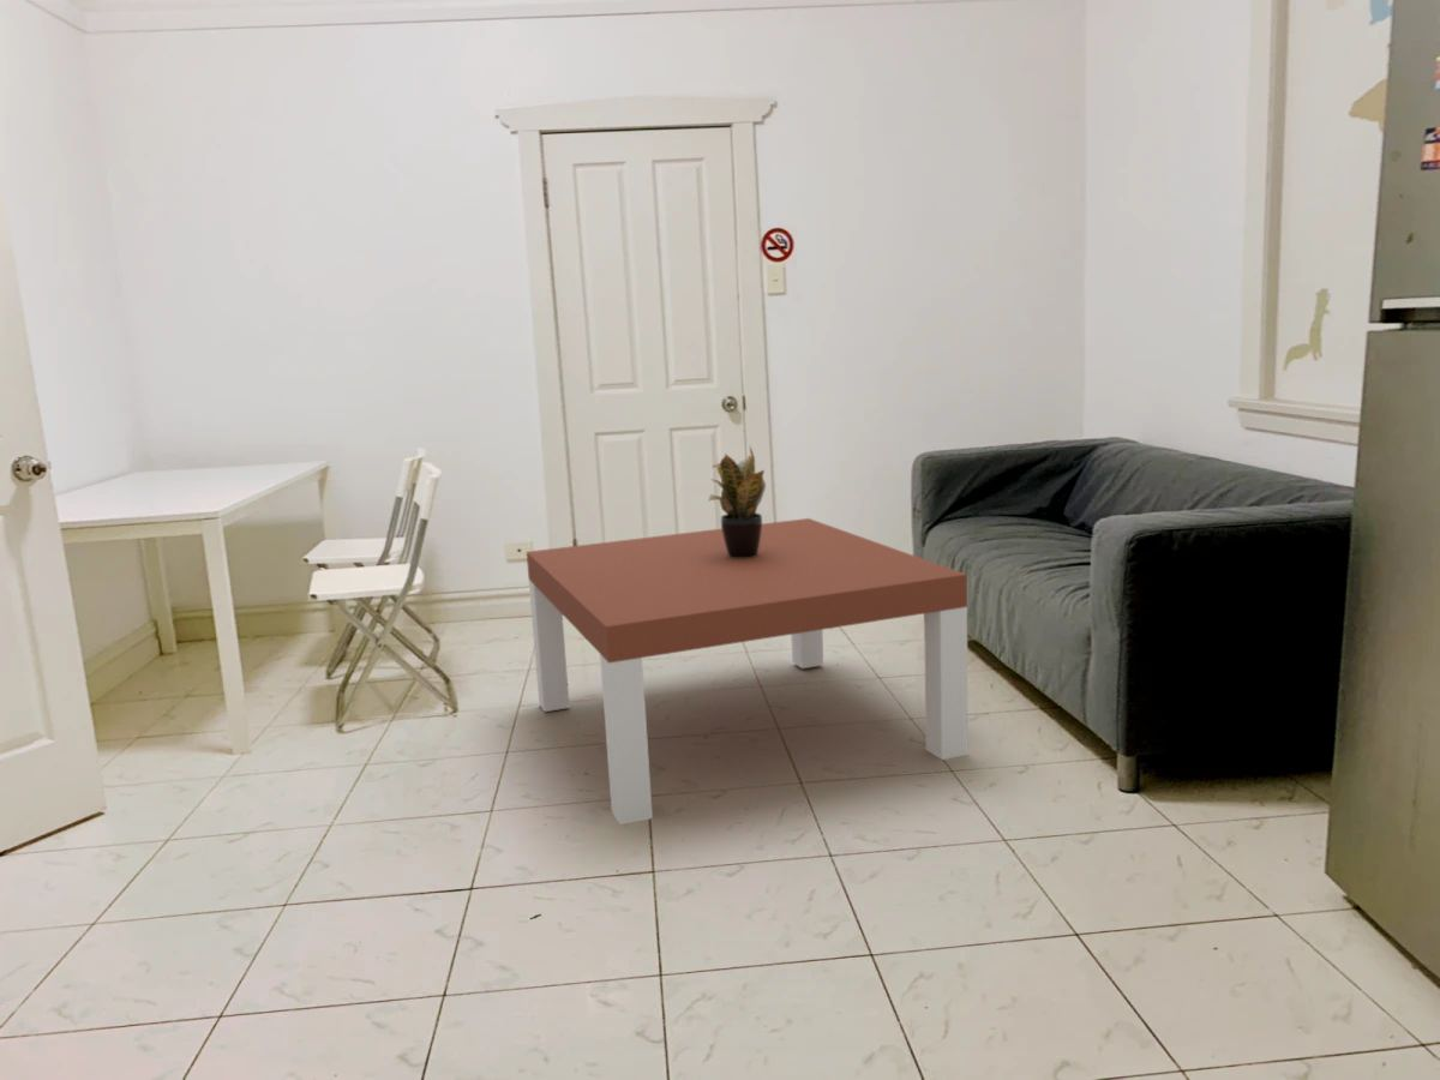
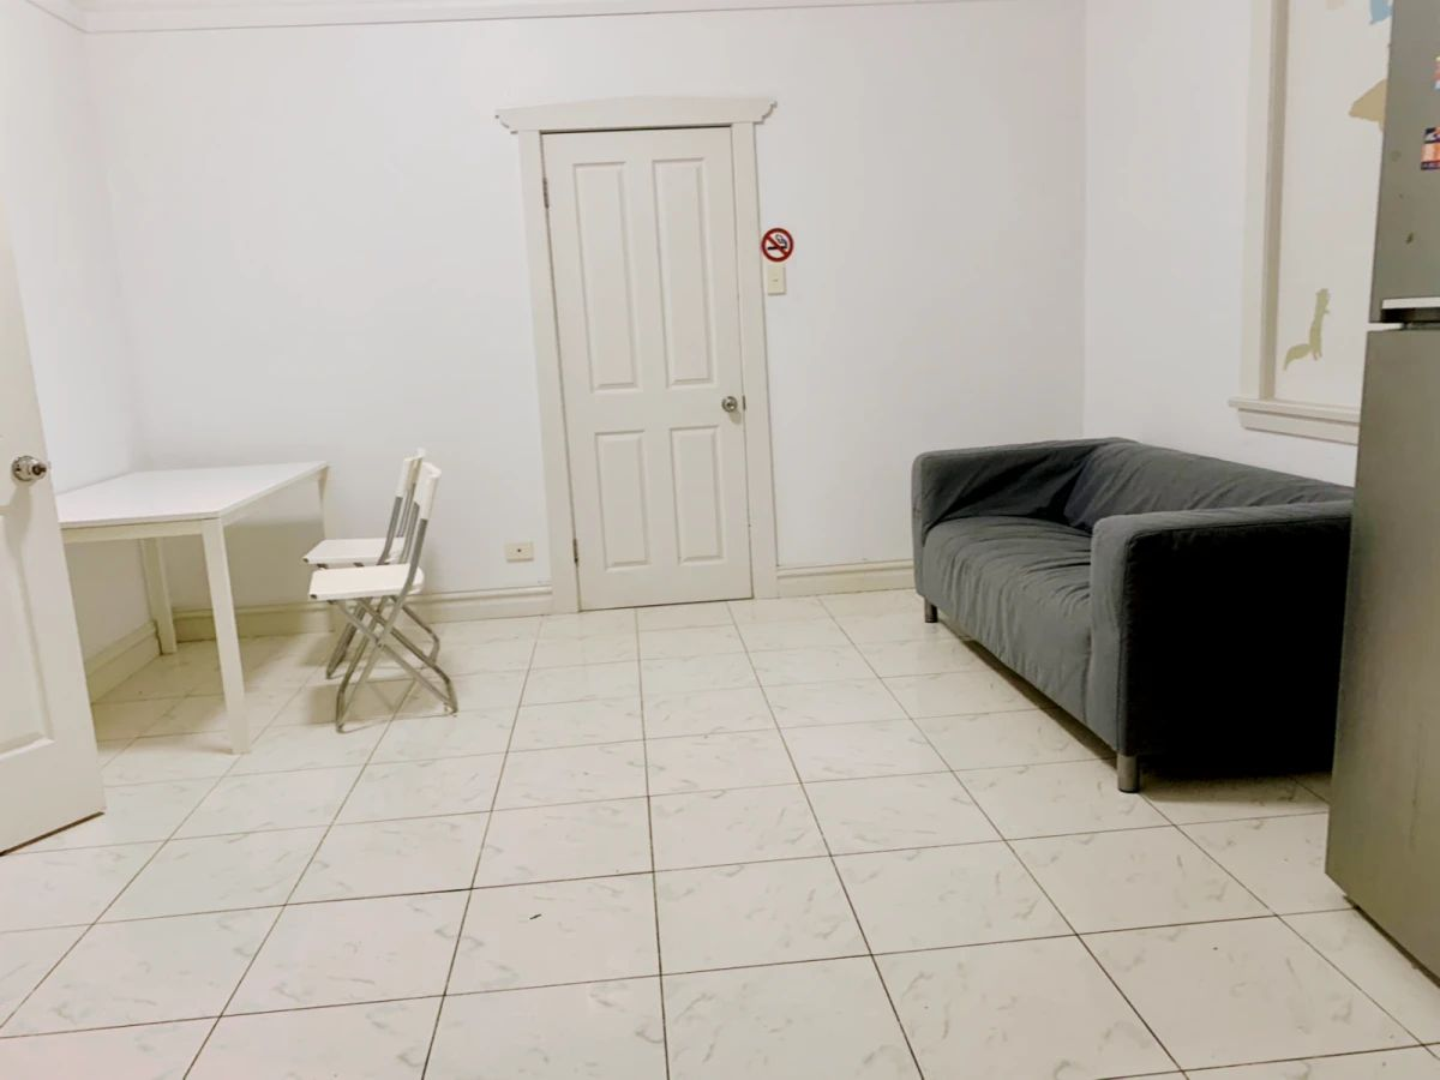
- potted plant [707,445,767,558]
- coffee table [526,517,970,826]
